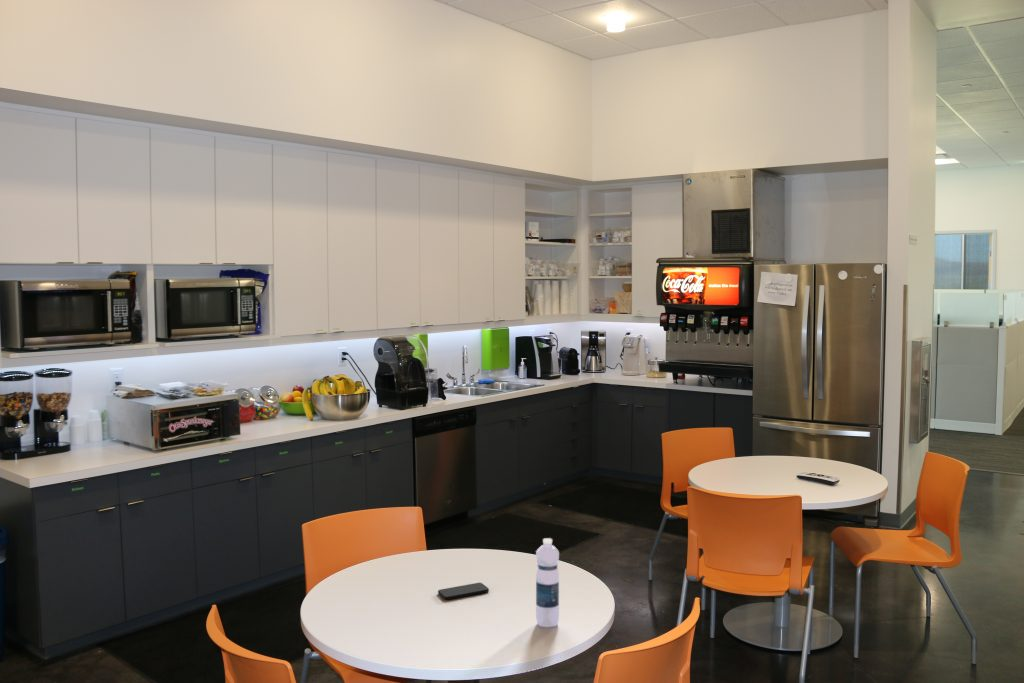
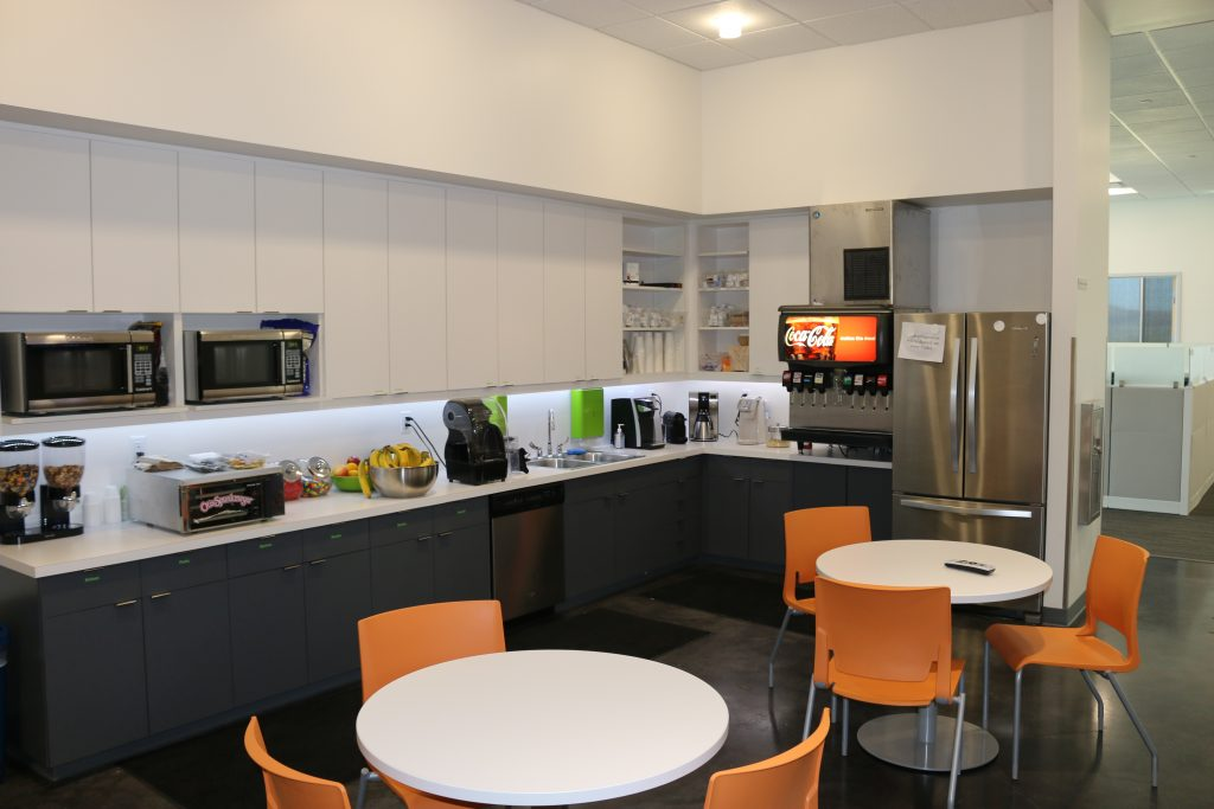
- smartphone [437,582,490,600]
- water bottle [535,537,560,628]
